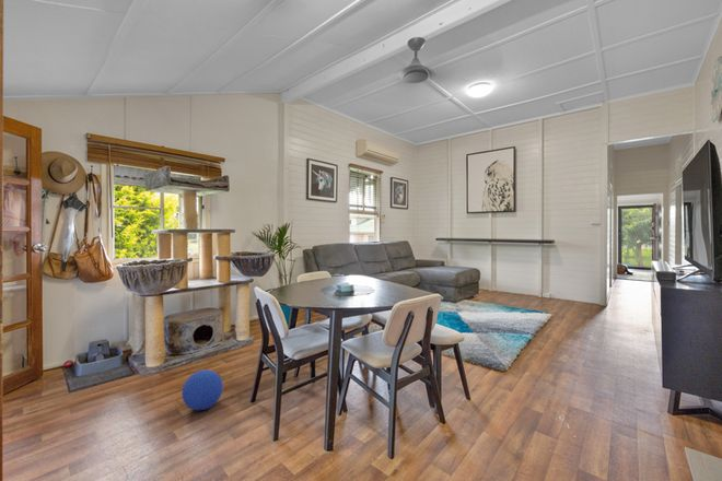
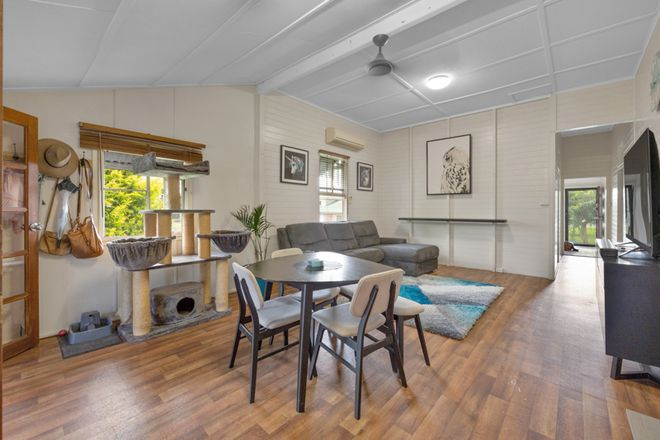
- ball [180,368,224,411]
